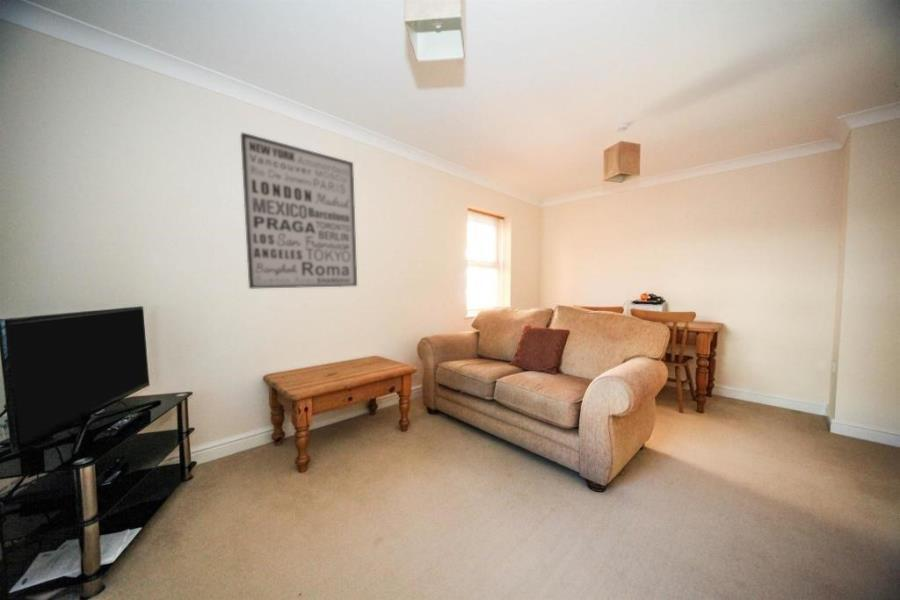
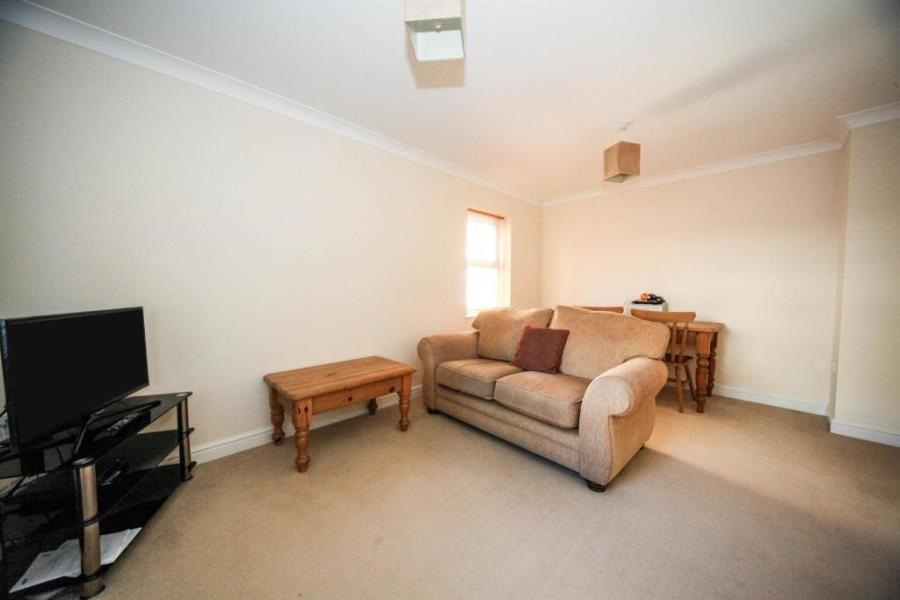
- wall art [240,131,358,290]
